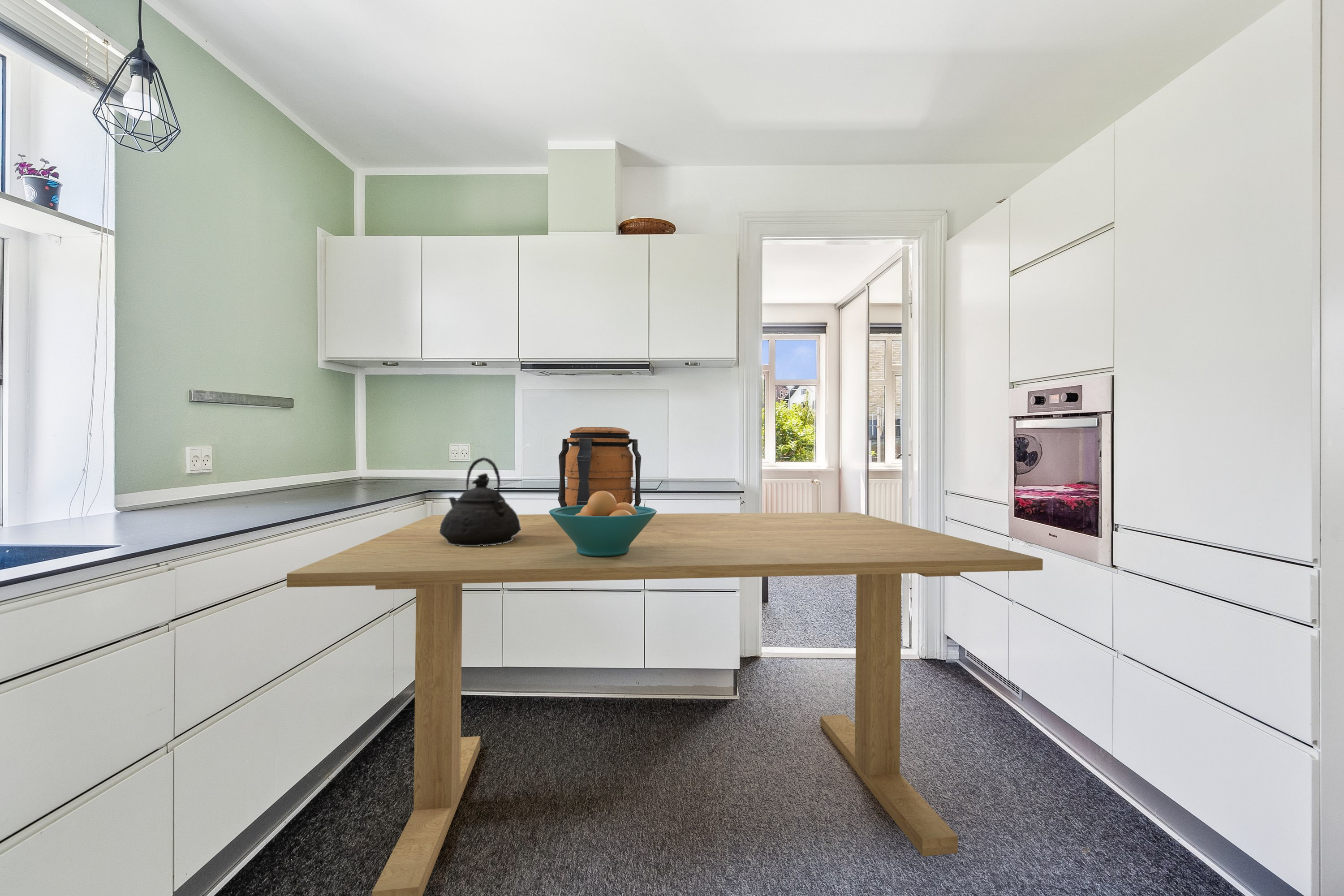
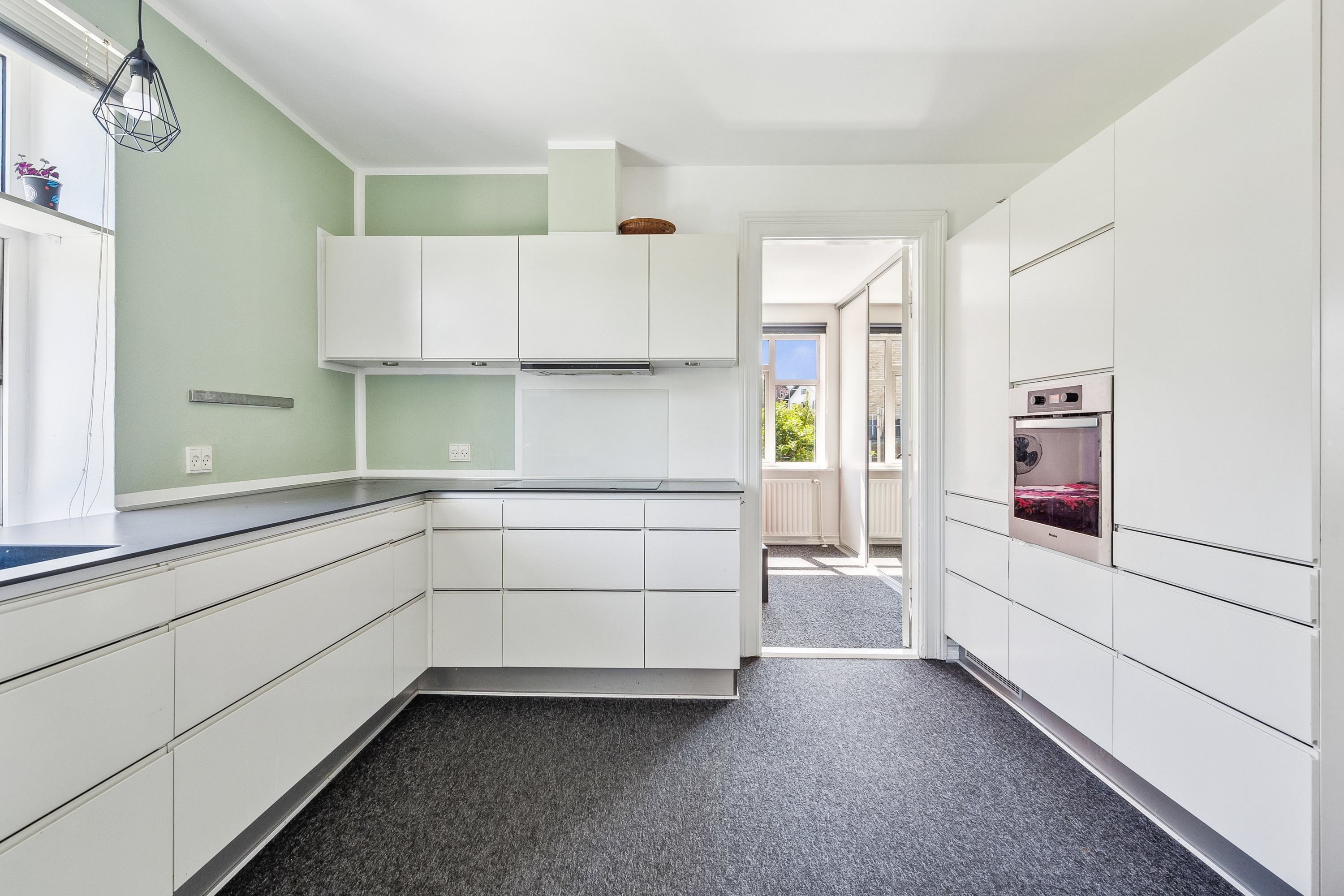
- canister [558,426,642,507]
- teakettle [439,457,521,546]
- fruit bowl [548,491,657,557]
- dining table [286,512,1043,896]
